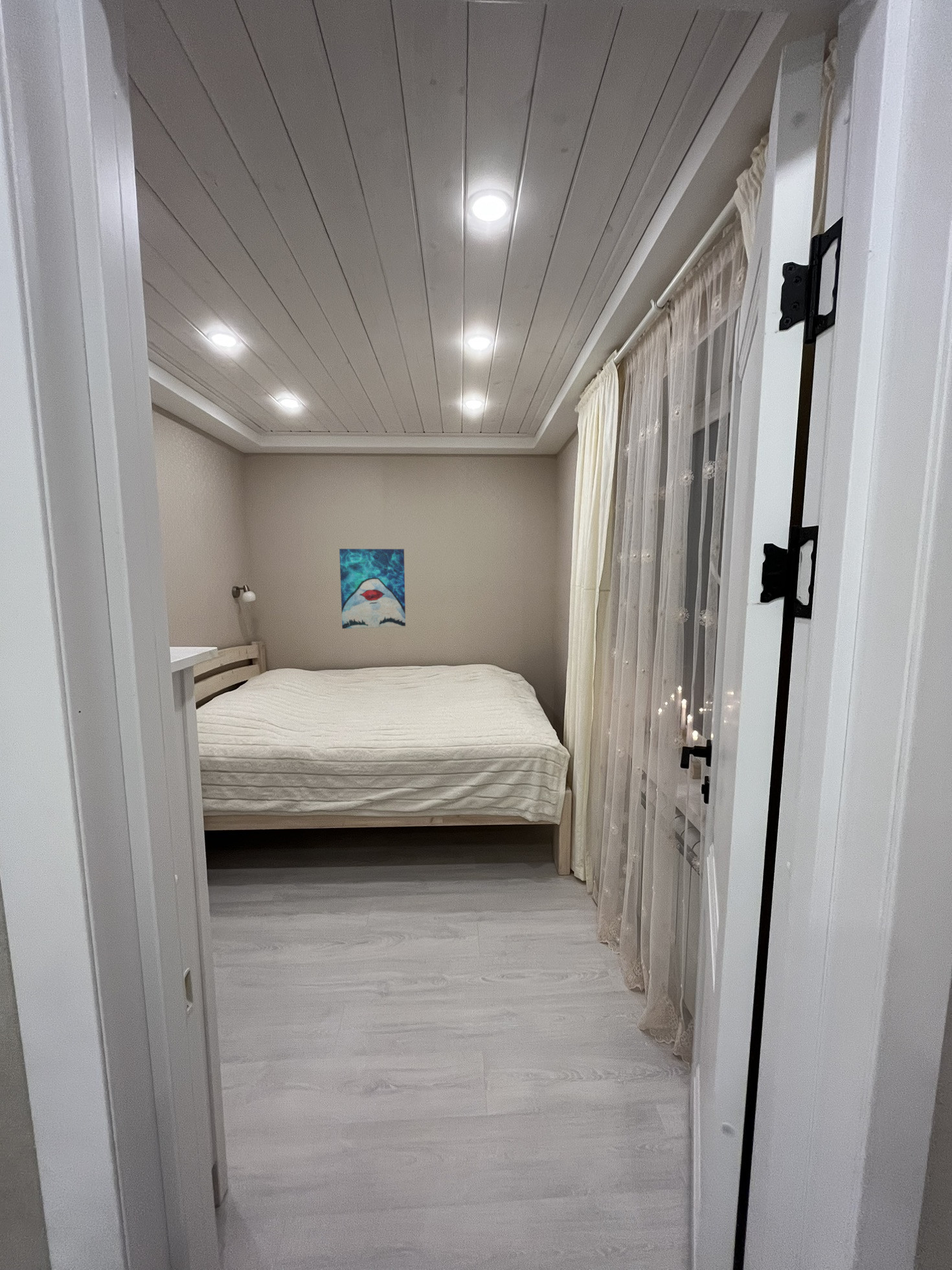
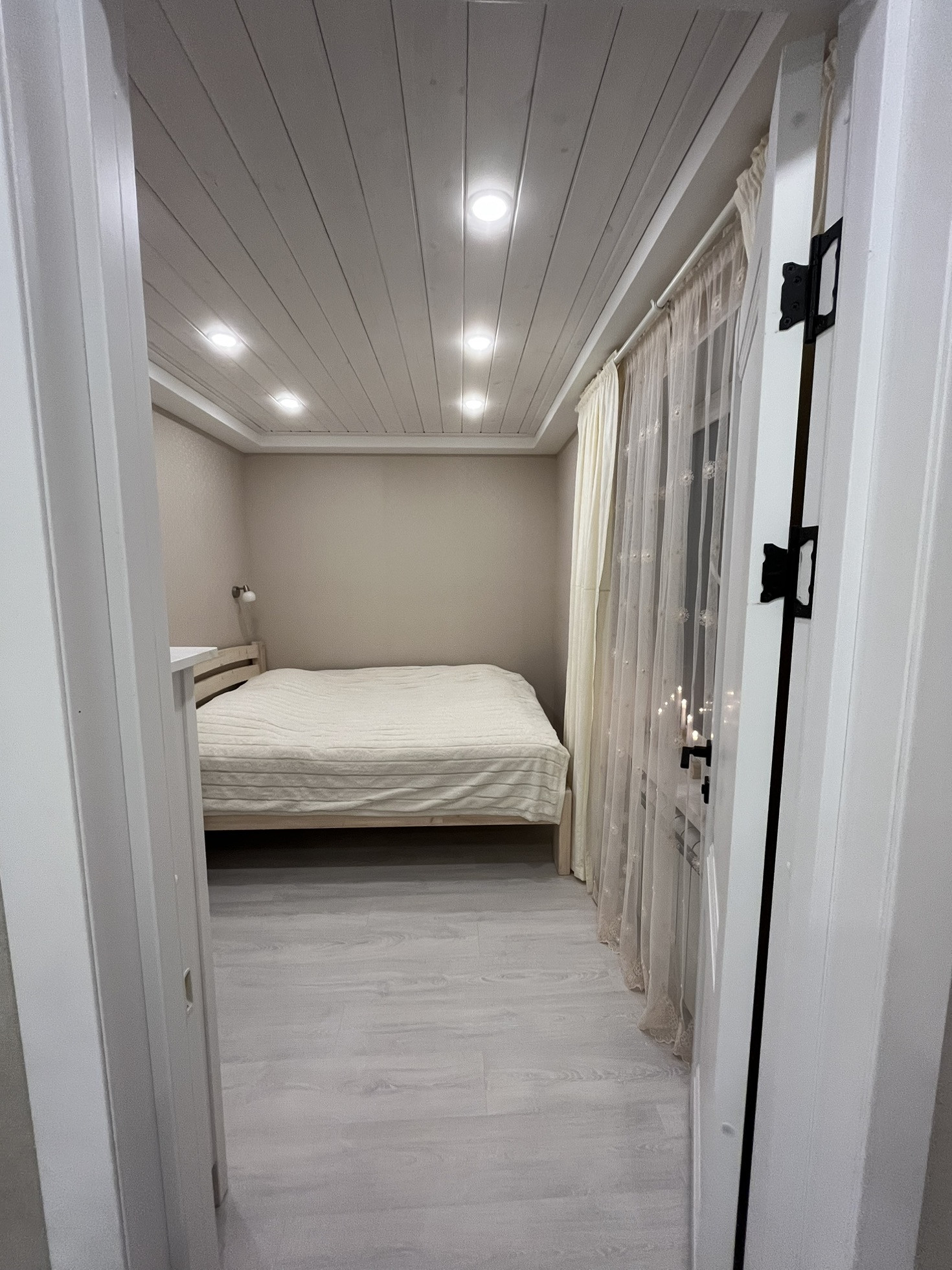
- wall art [339,548,406,629]
